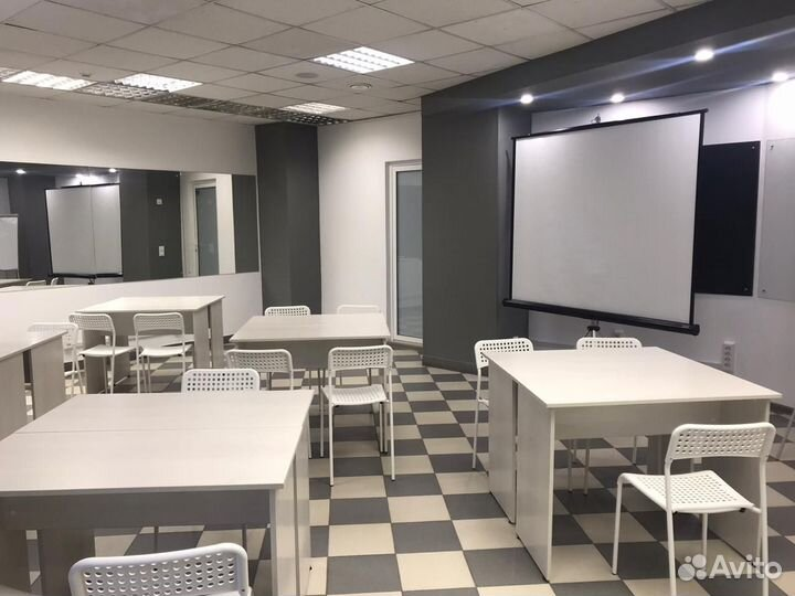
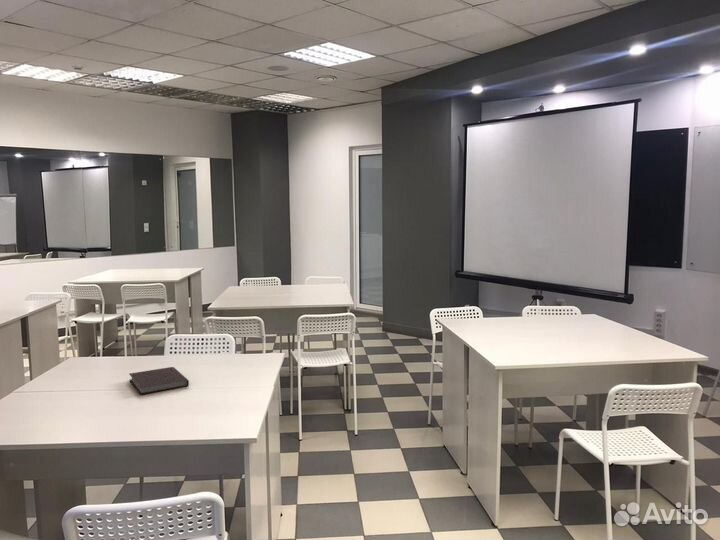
+ notebook [128,366,190,396]
